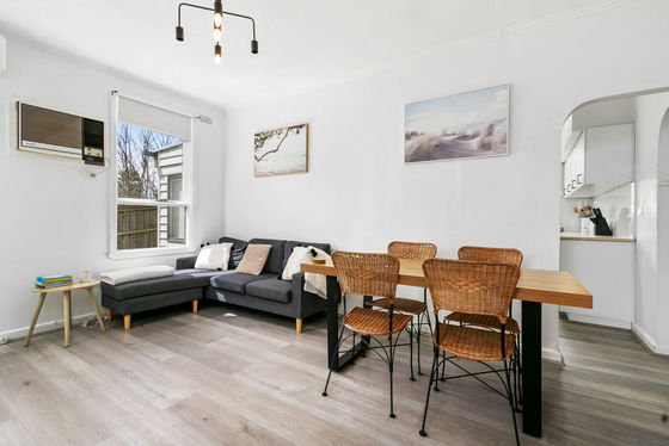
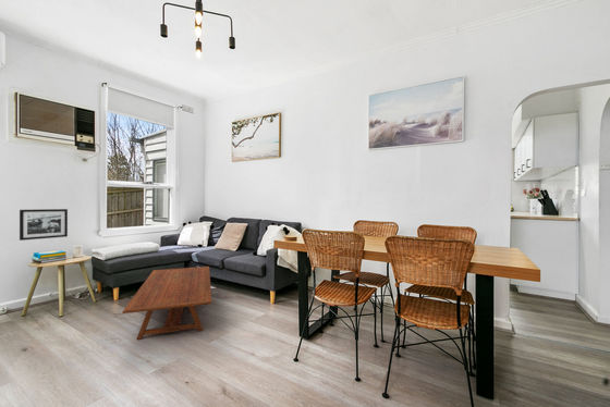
+ picture frame [19,208,69,242]
+ coffee table [121,266,212,341]
